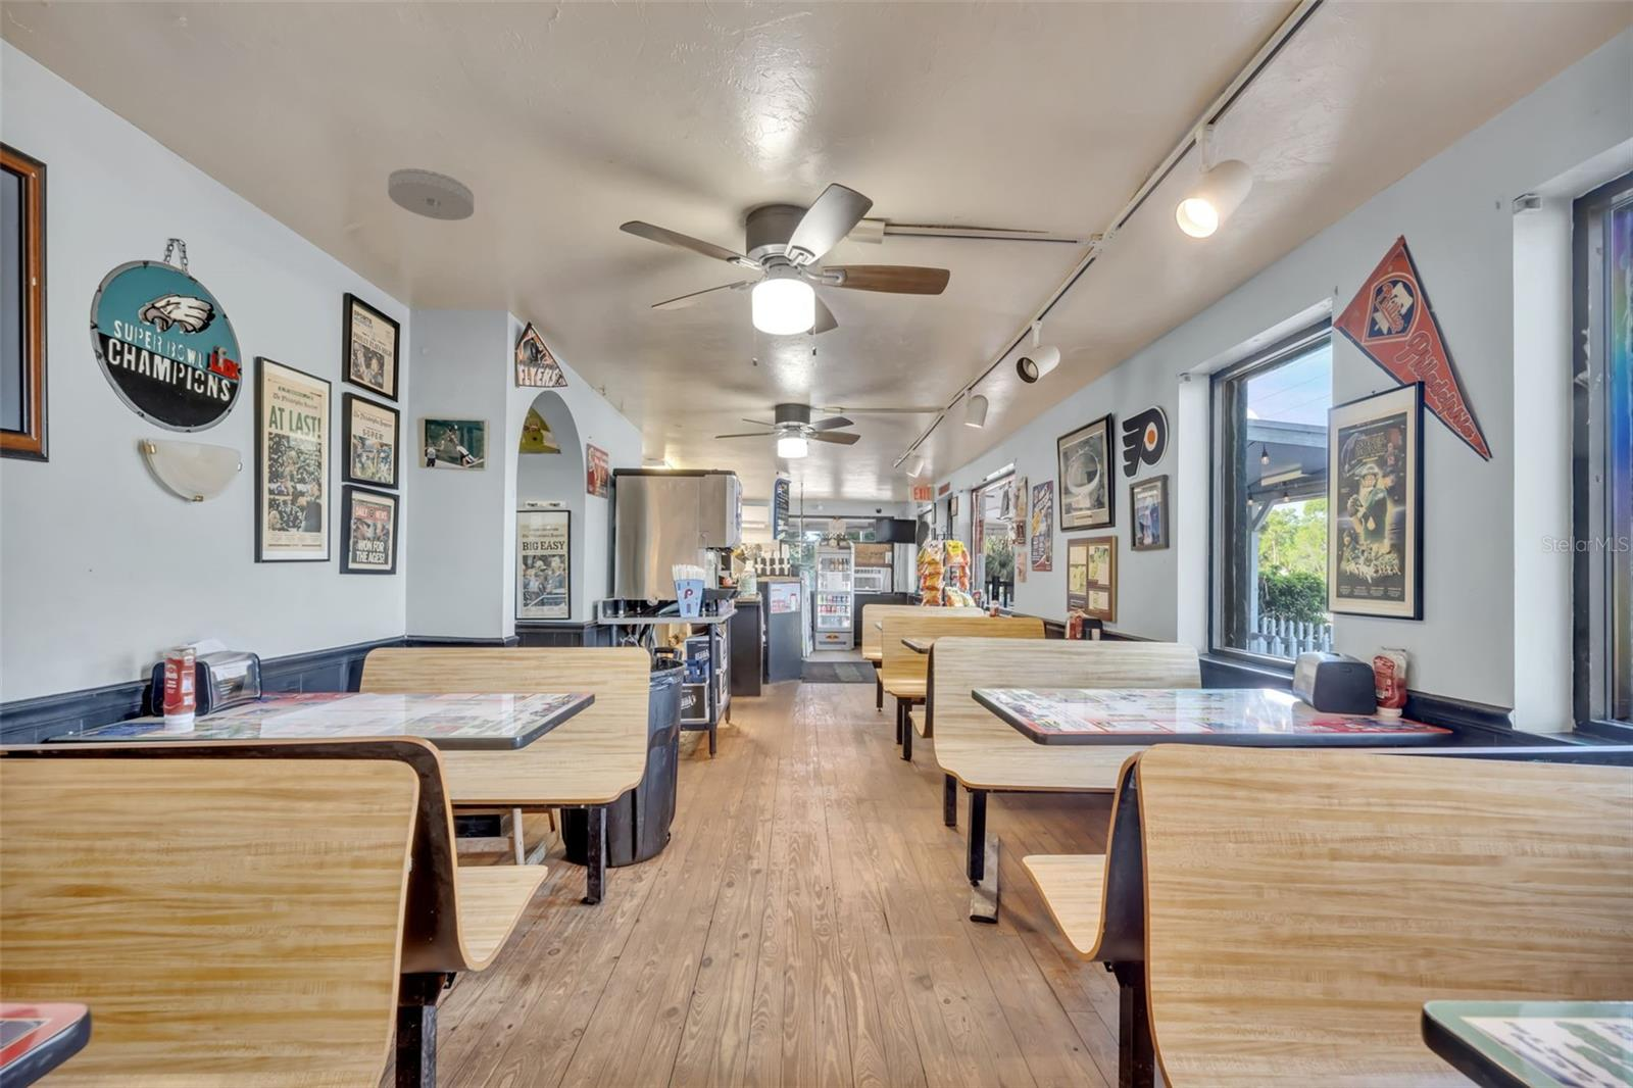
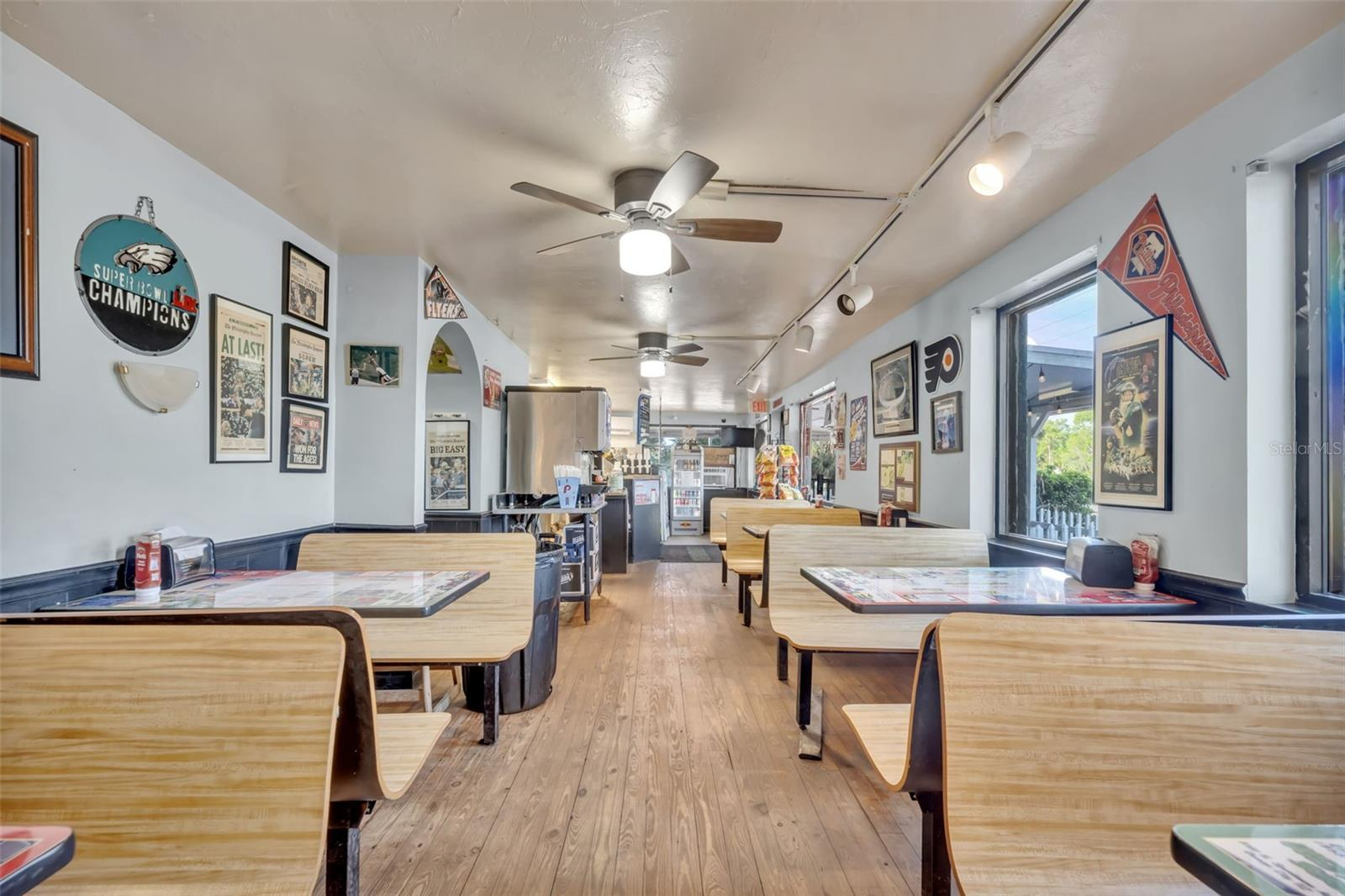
- smoke detector [387,168,475,221]
